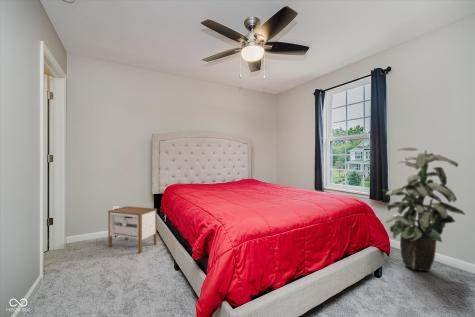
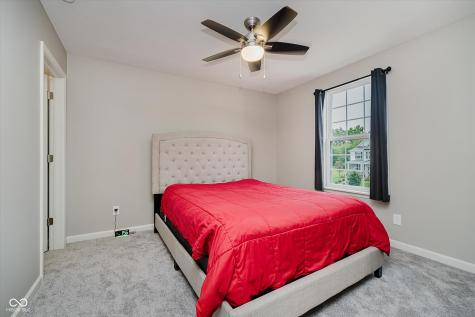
- nightstand [107,205,158,254]
- indoor plant [381,147,466,273]
